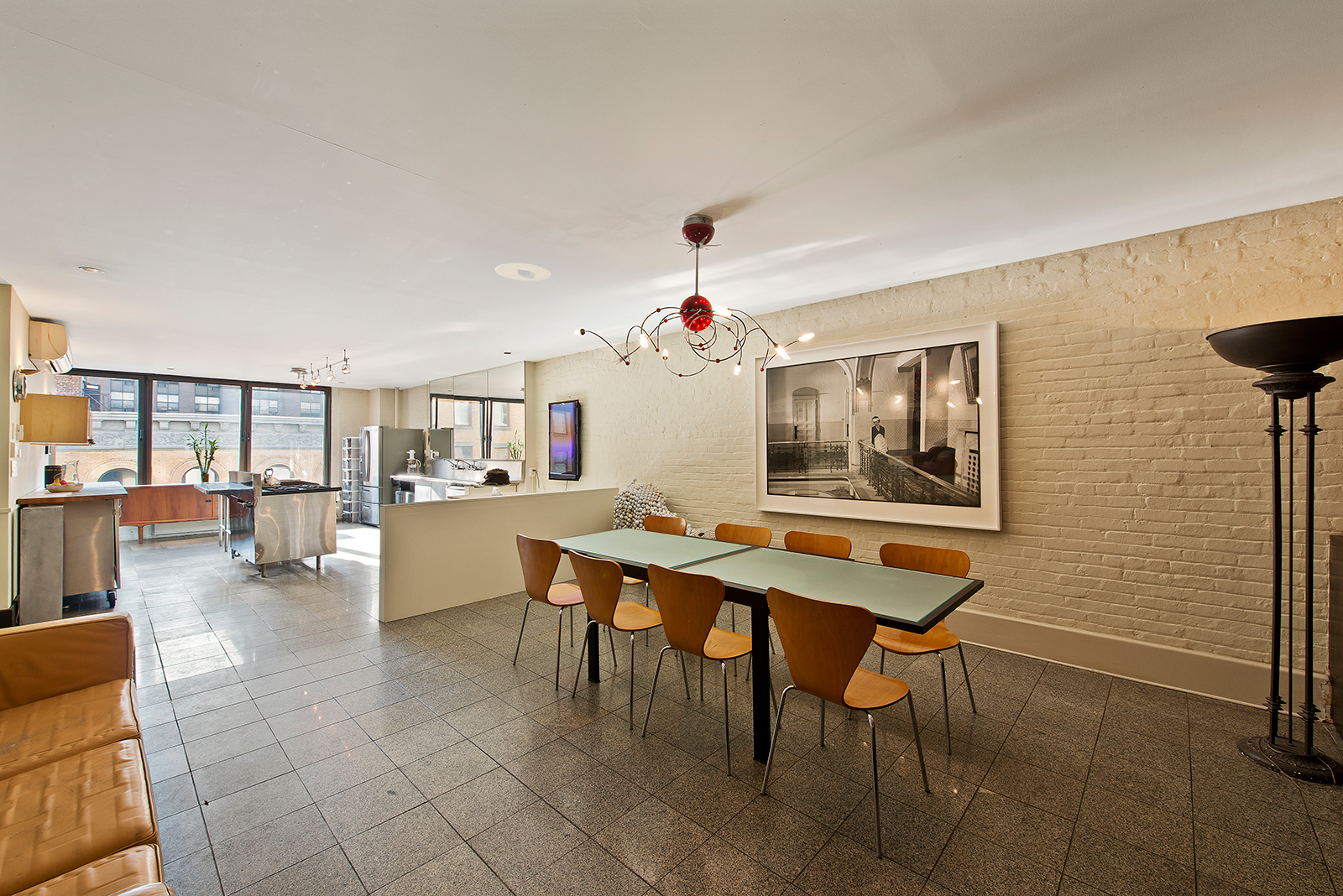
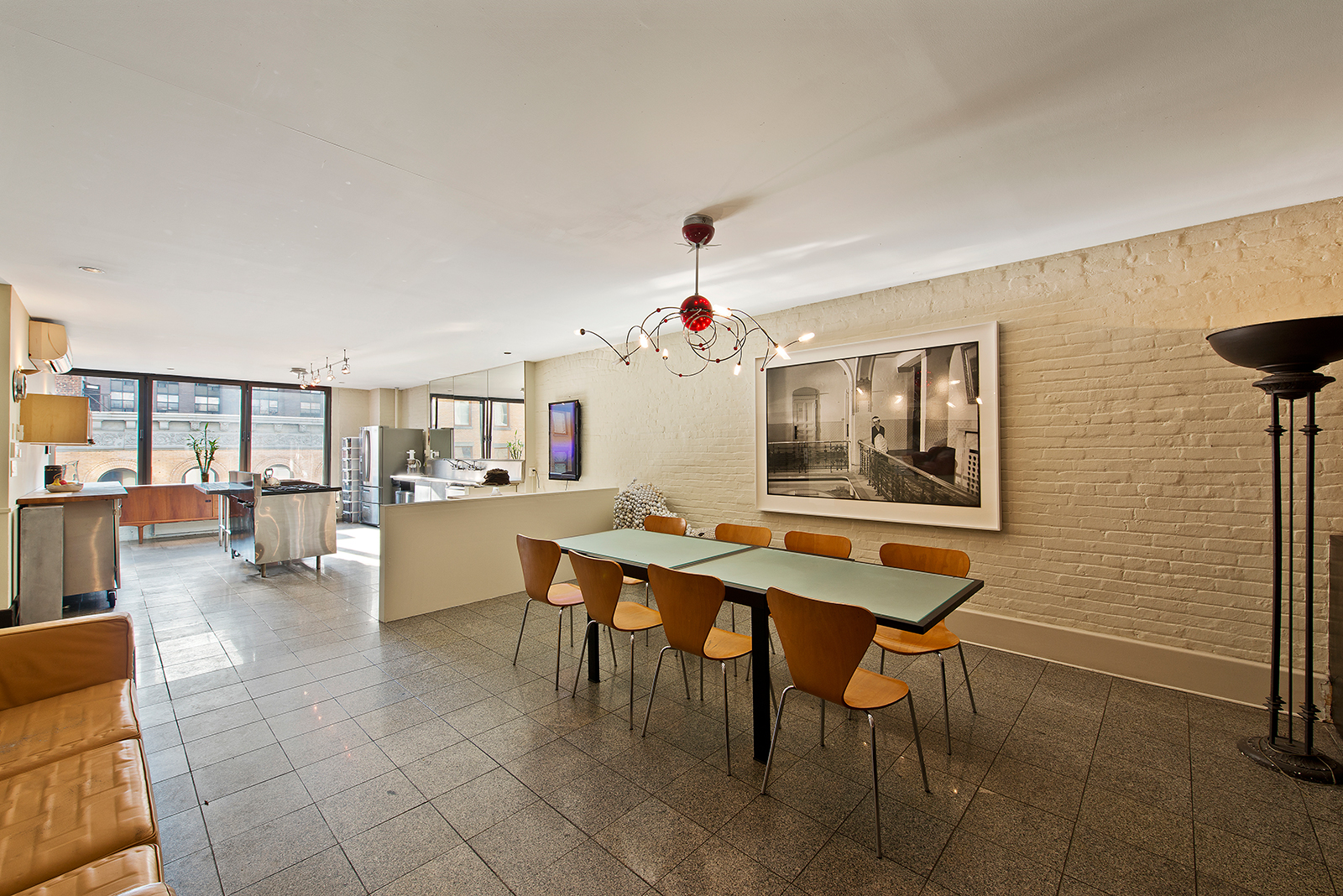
- recessed light [494,263,551,282]
